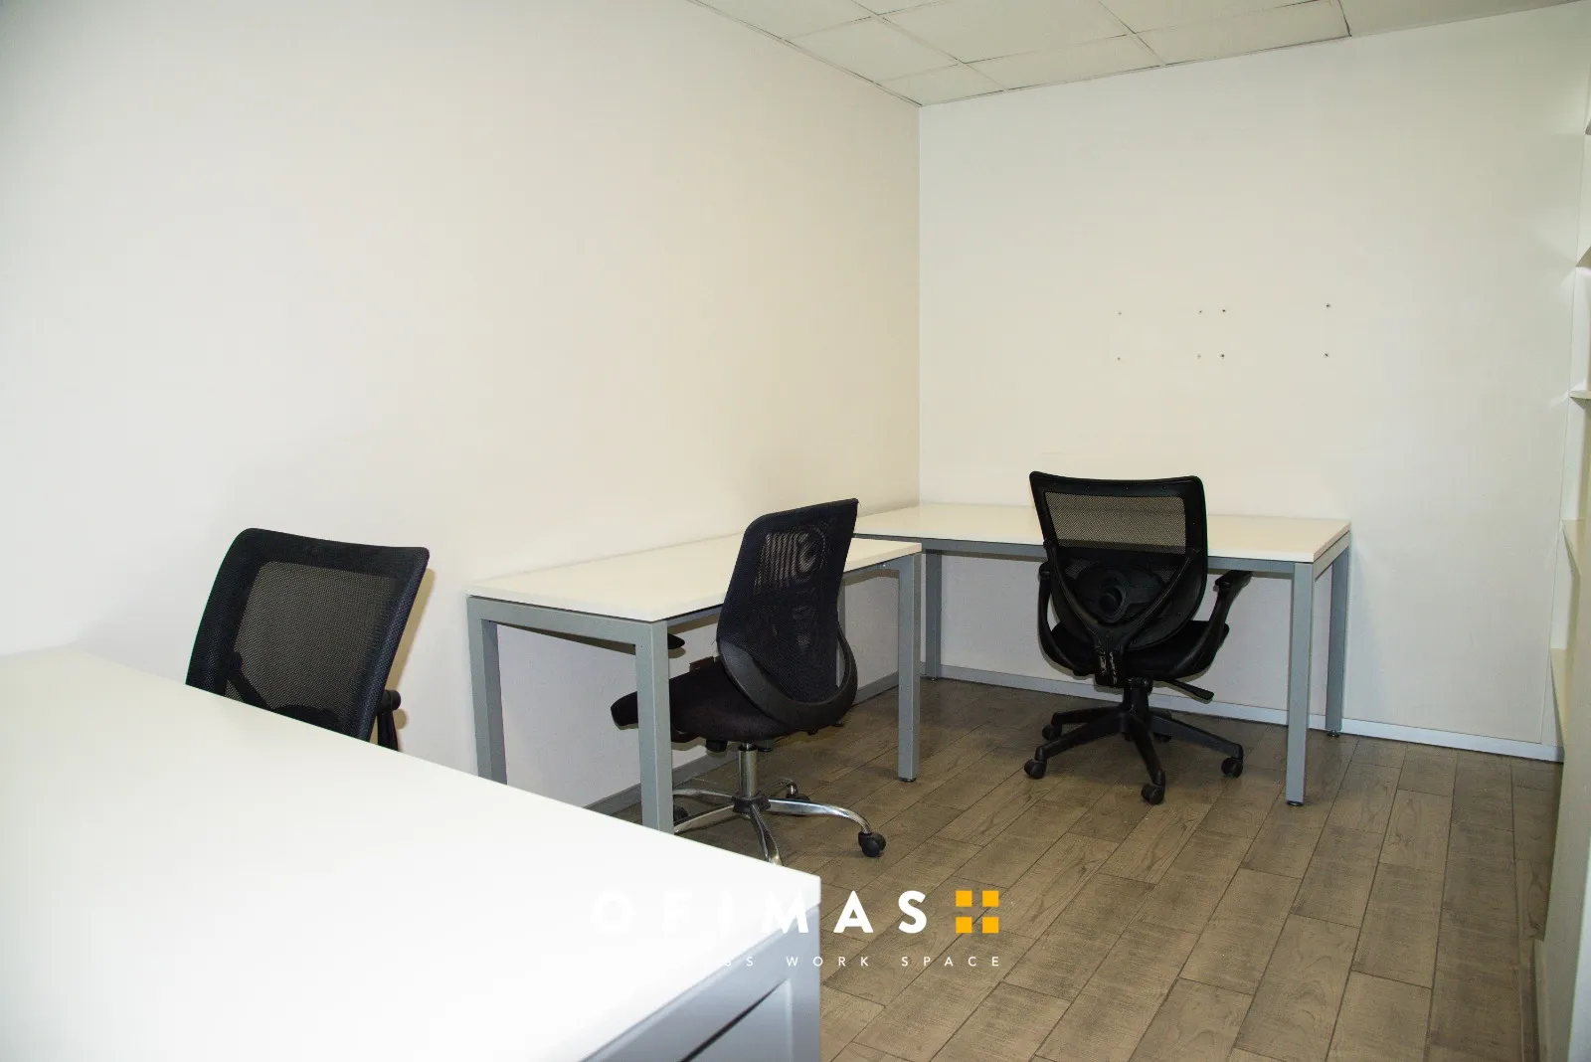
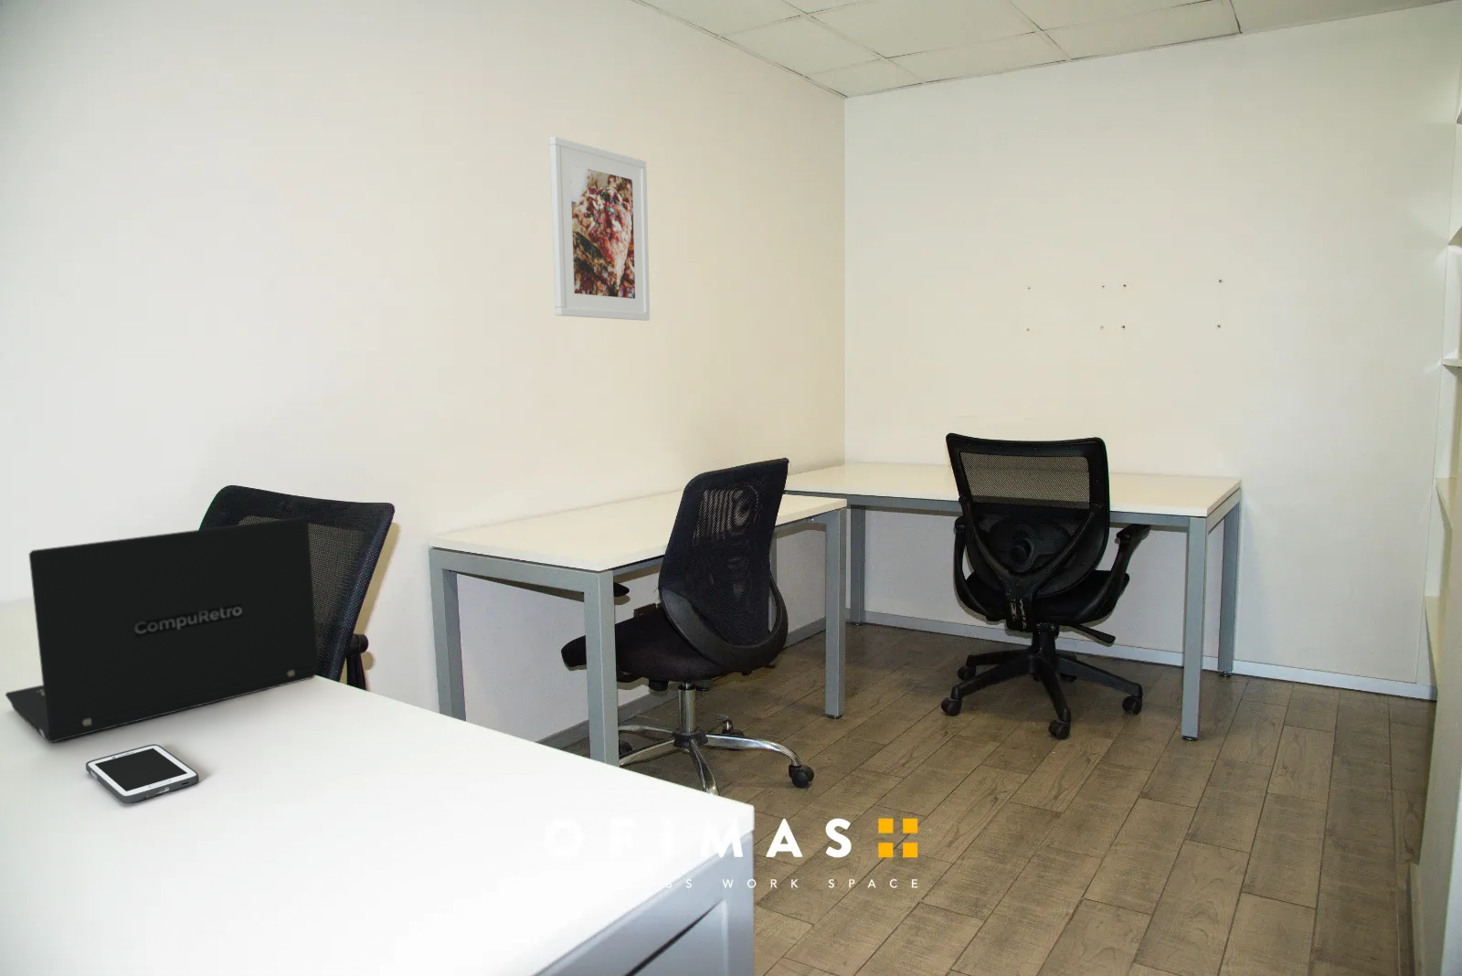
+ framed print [549,136,651,321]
+ laptop [4,516,321,744]
+ cell phone [85,743,200,804]
